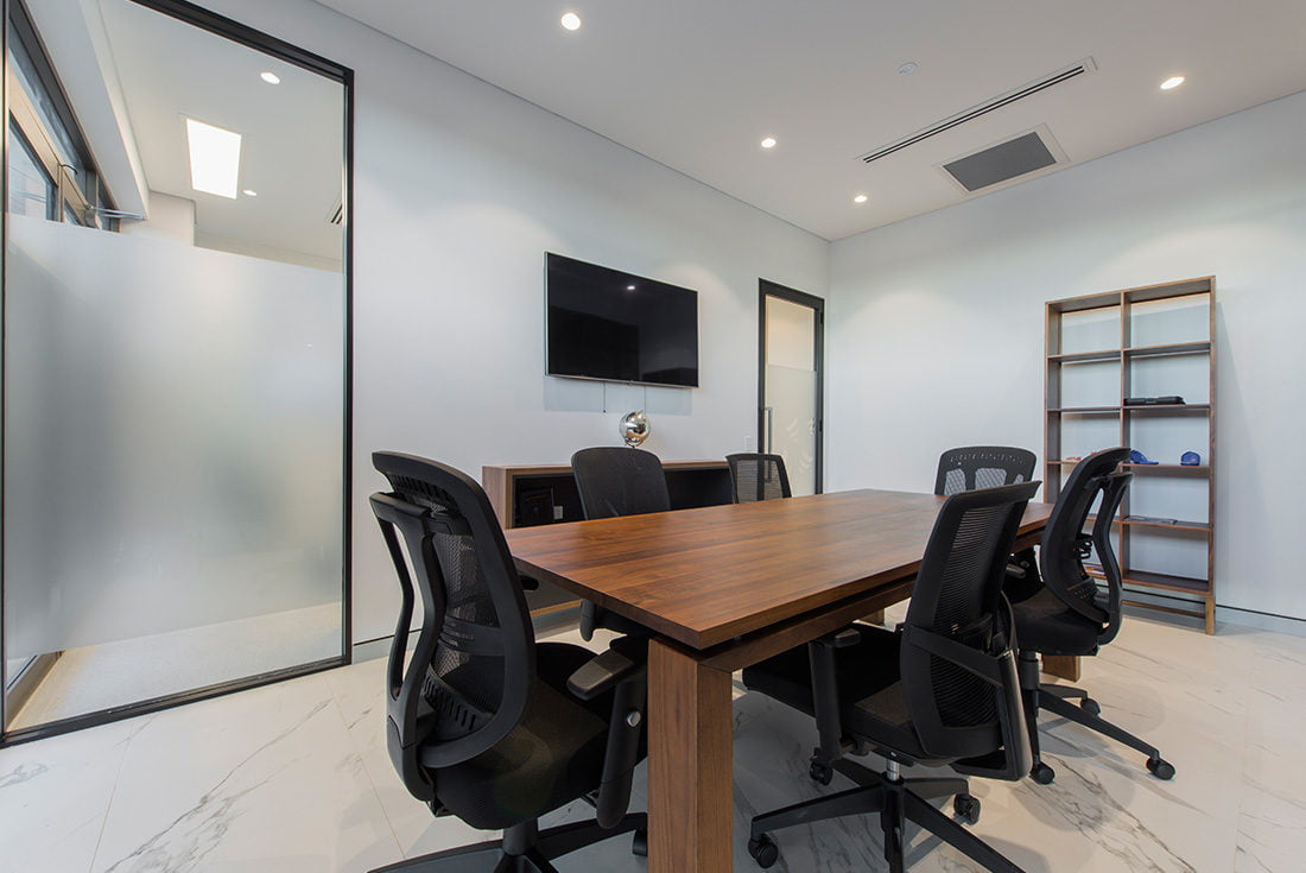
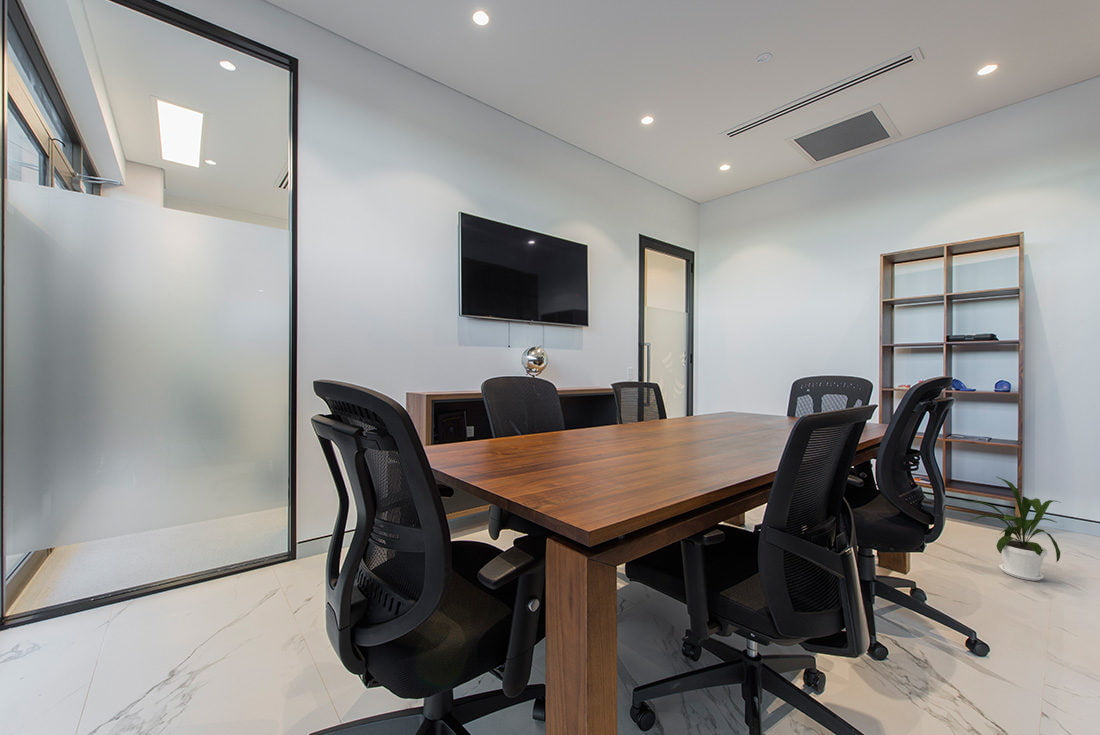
+ house plant [964,476,1062,582]
